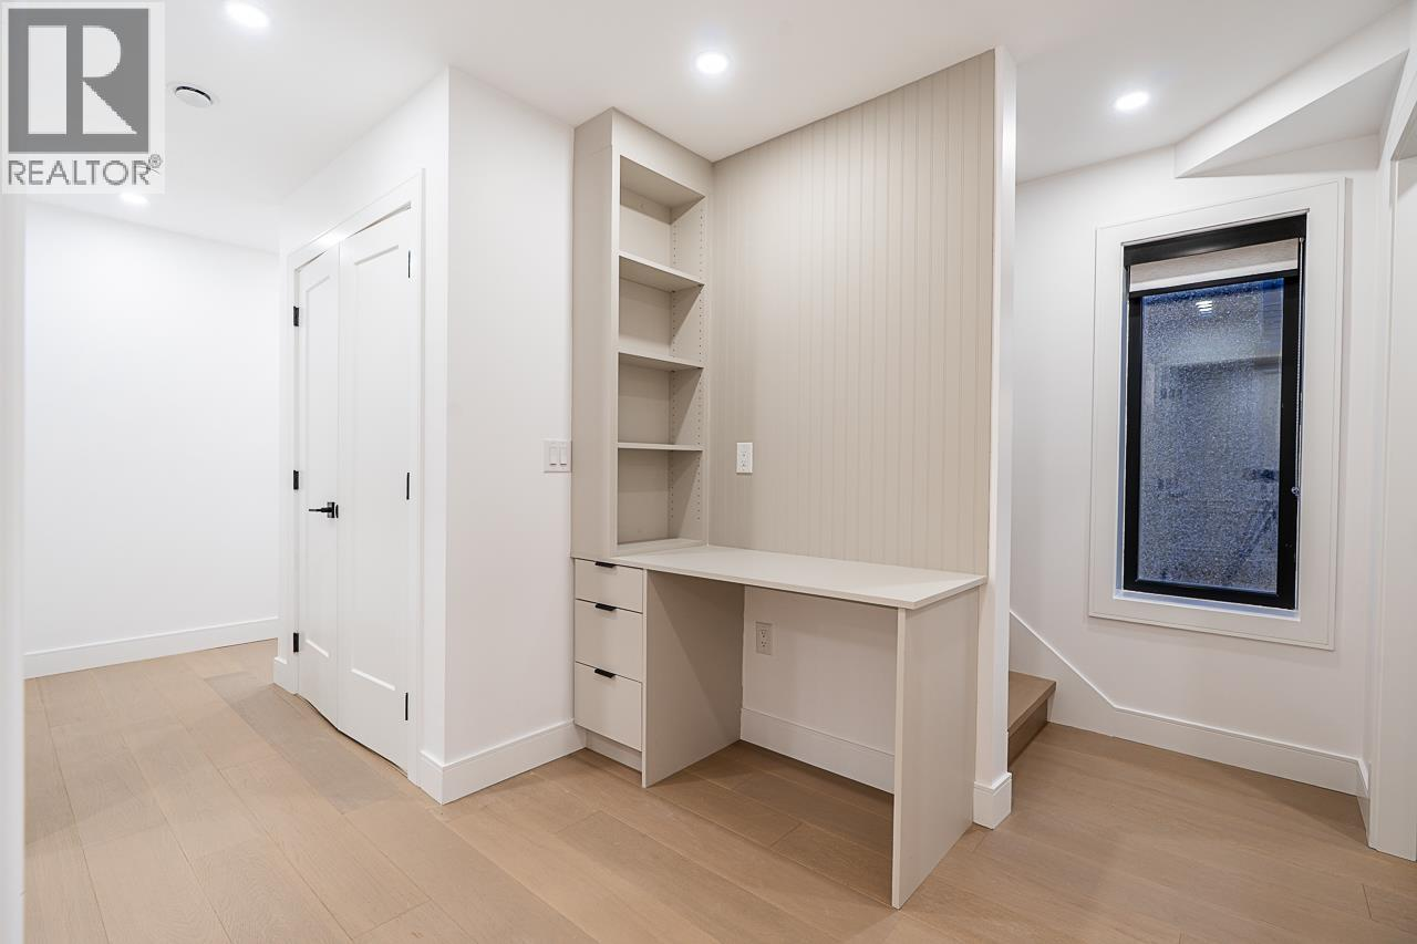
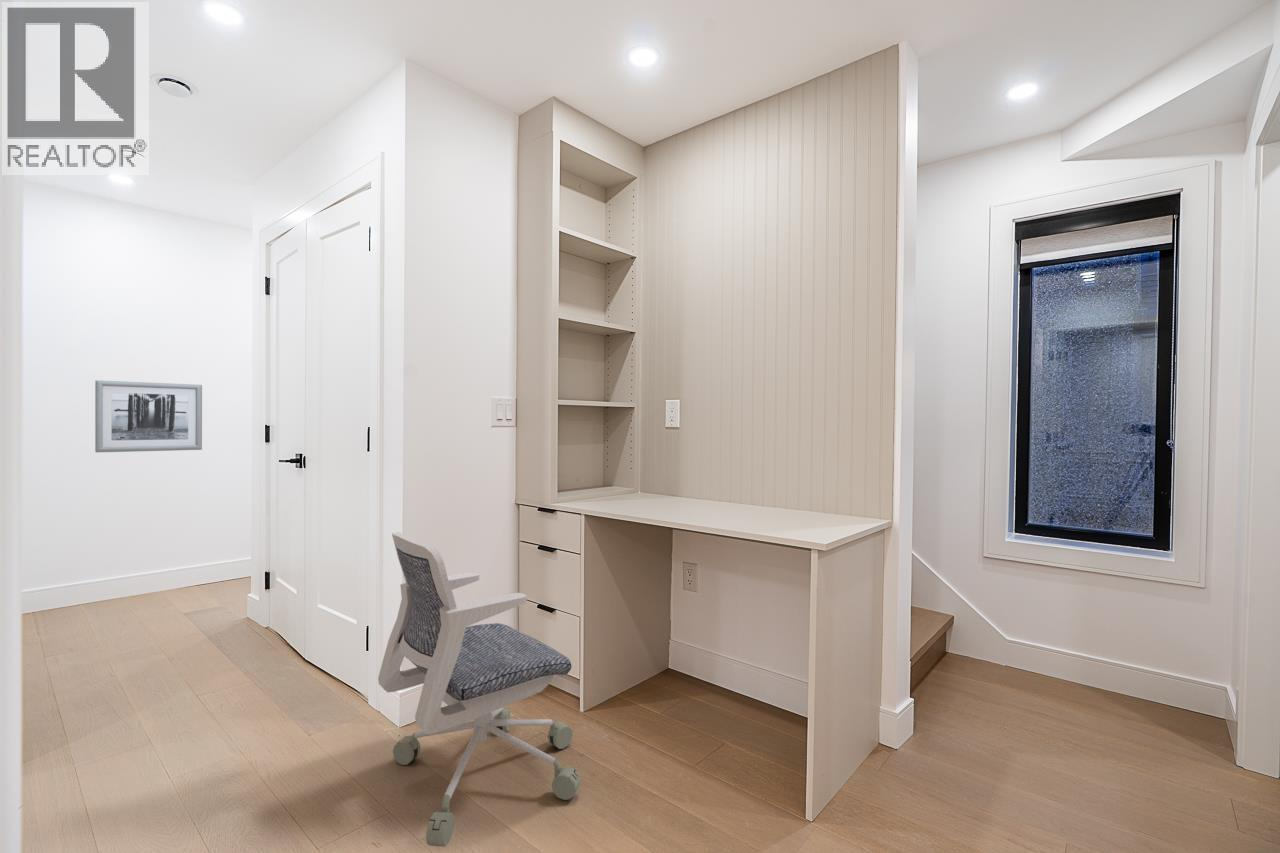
+ wall art [94,379,203,453]
+ office chair [377,531,581,848]
